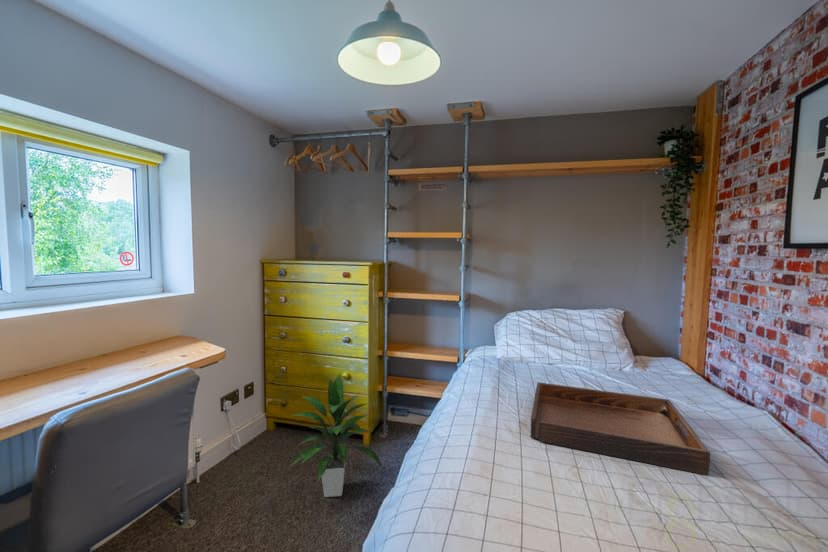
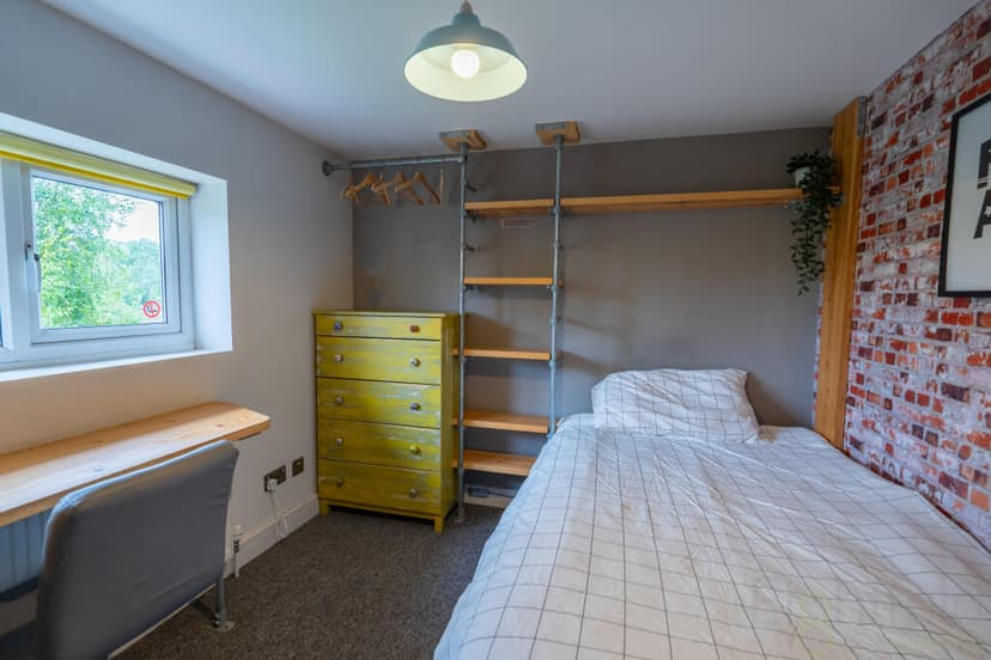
- indoor plant [290,372,384,498]
- serving tray [530,381,711,476]
